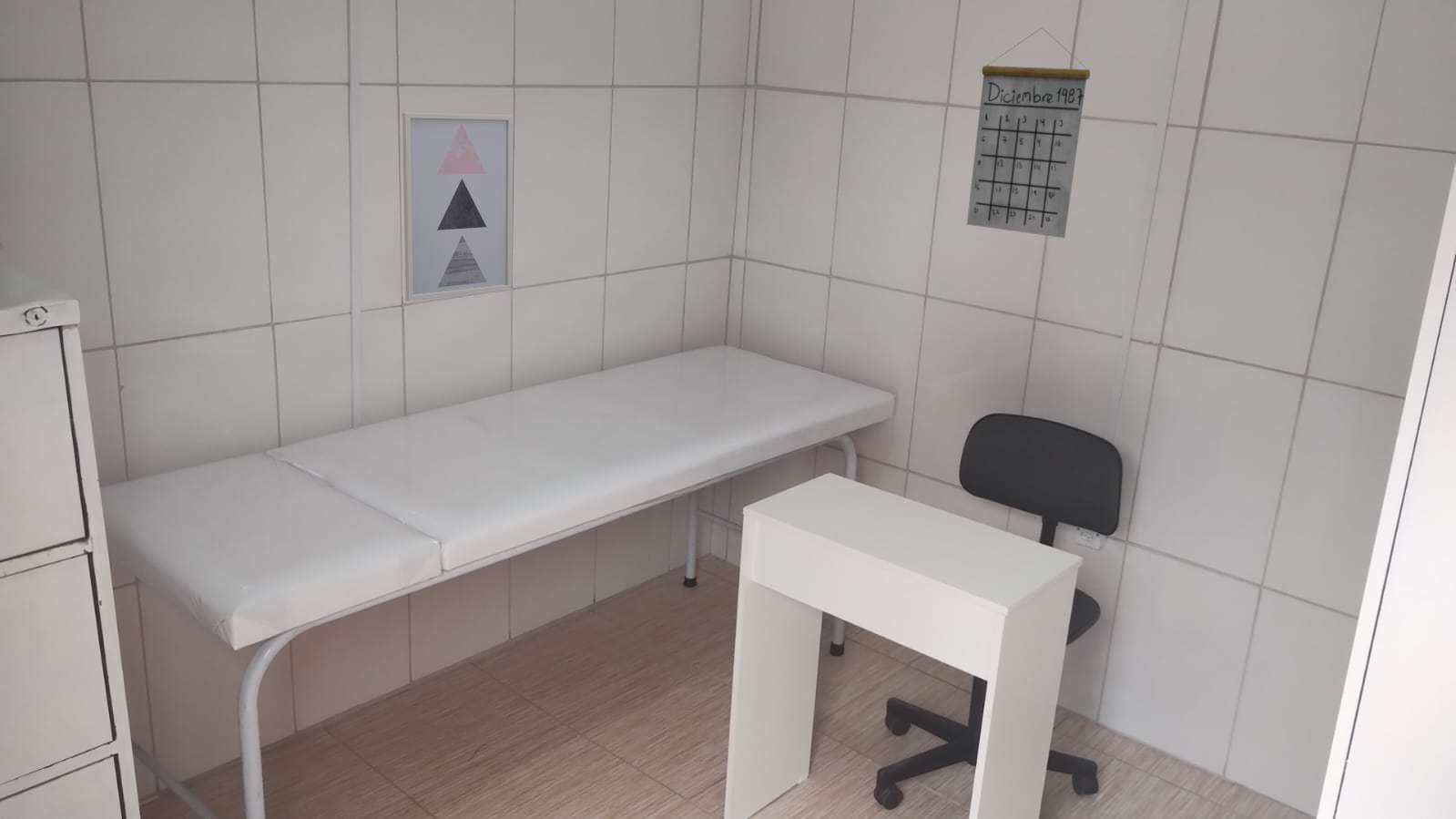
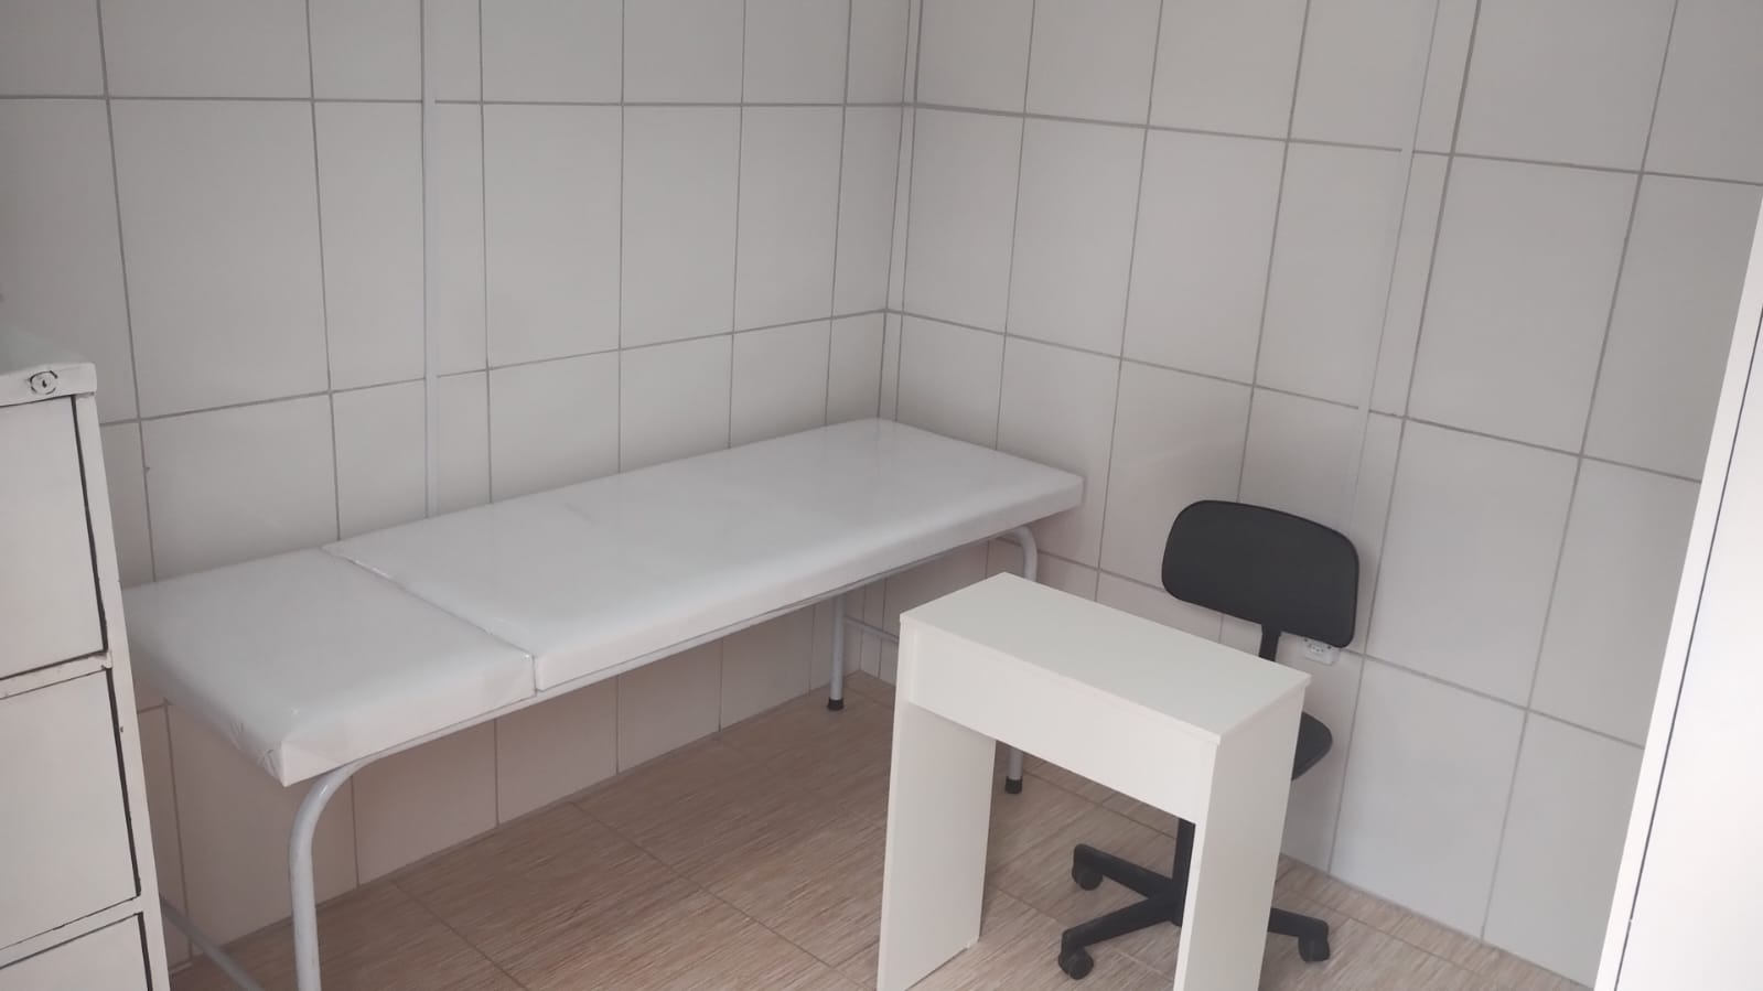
- calendar [966,26,1091,239]
- wall art [402,112,514,302]
